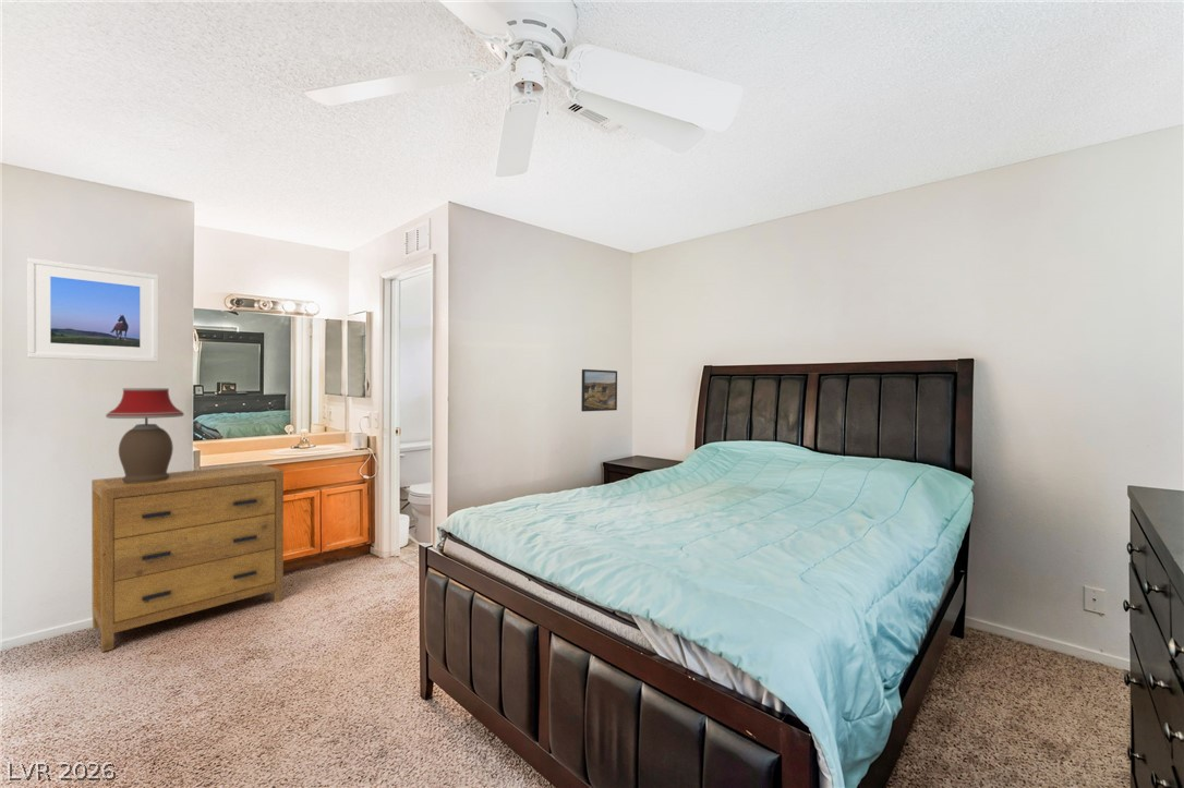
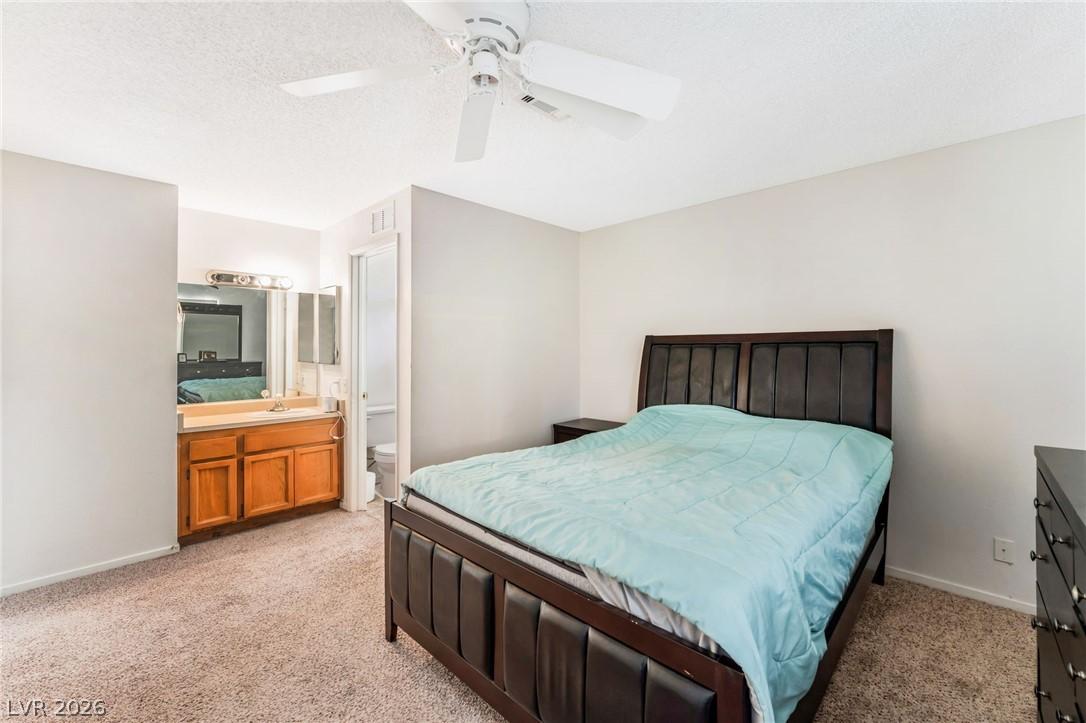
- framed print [580,368,618,412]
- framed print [26,257,159,363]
- table lamp [105,387,185,483]
- dresser [90,463,285,653]
